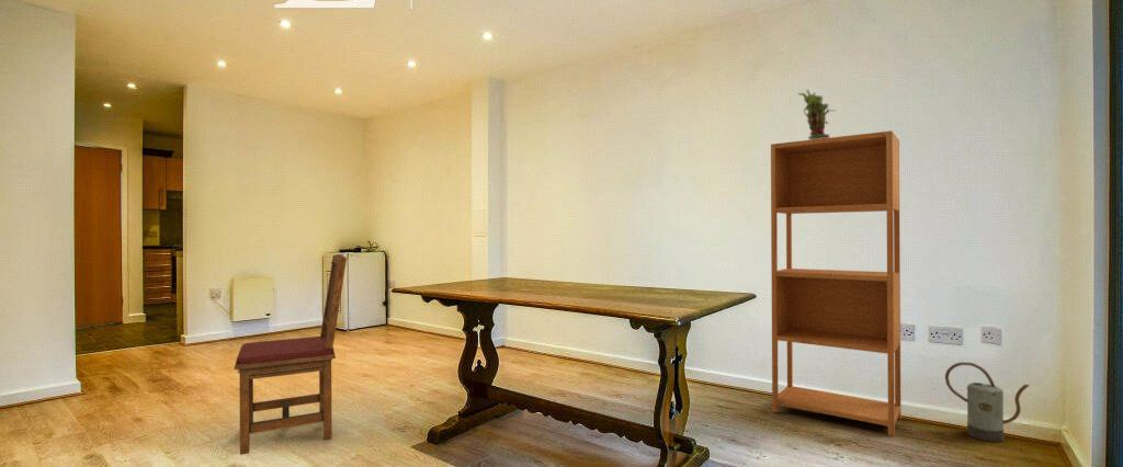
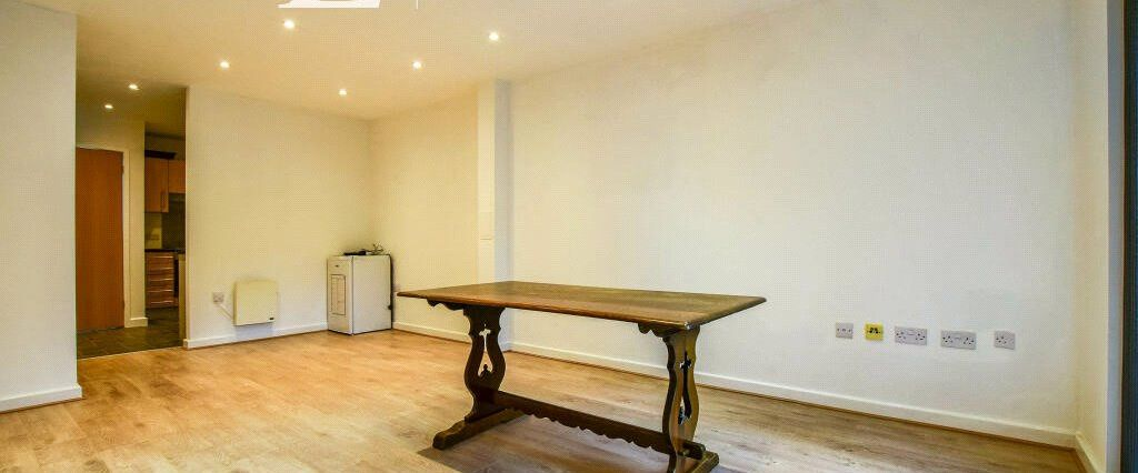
- bookcase [770,129,903,437]
- dining chair [234,253,348,456]
- watering can [944,361,1031,443]
- potted plant [797,88,837,140]
